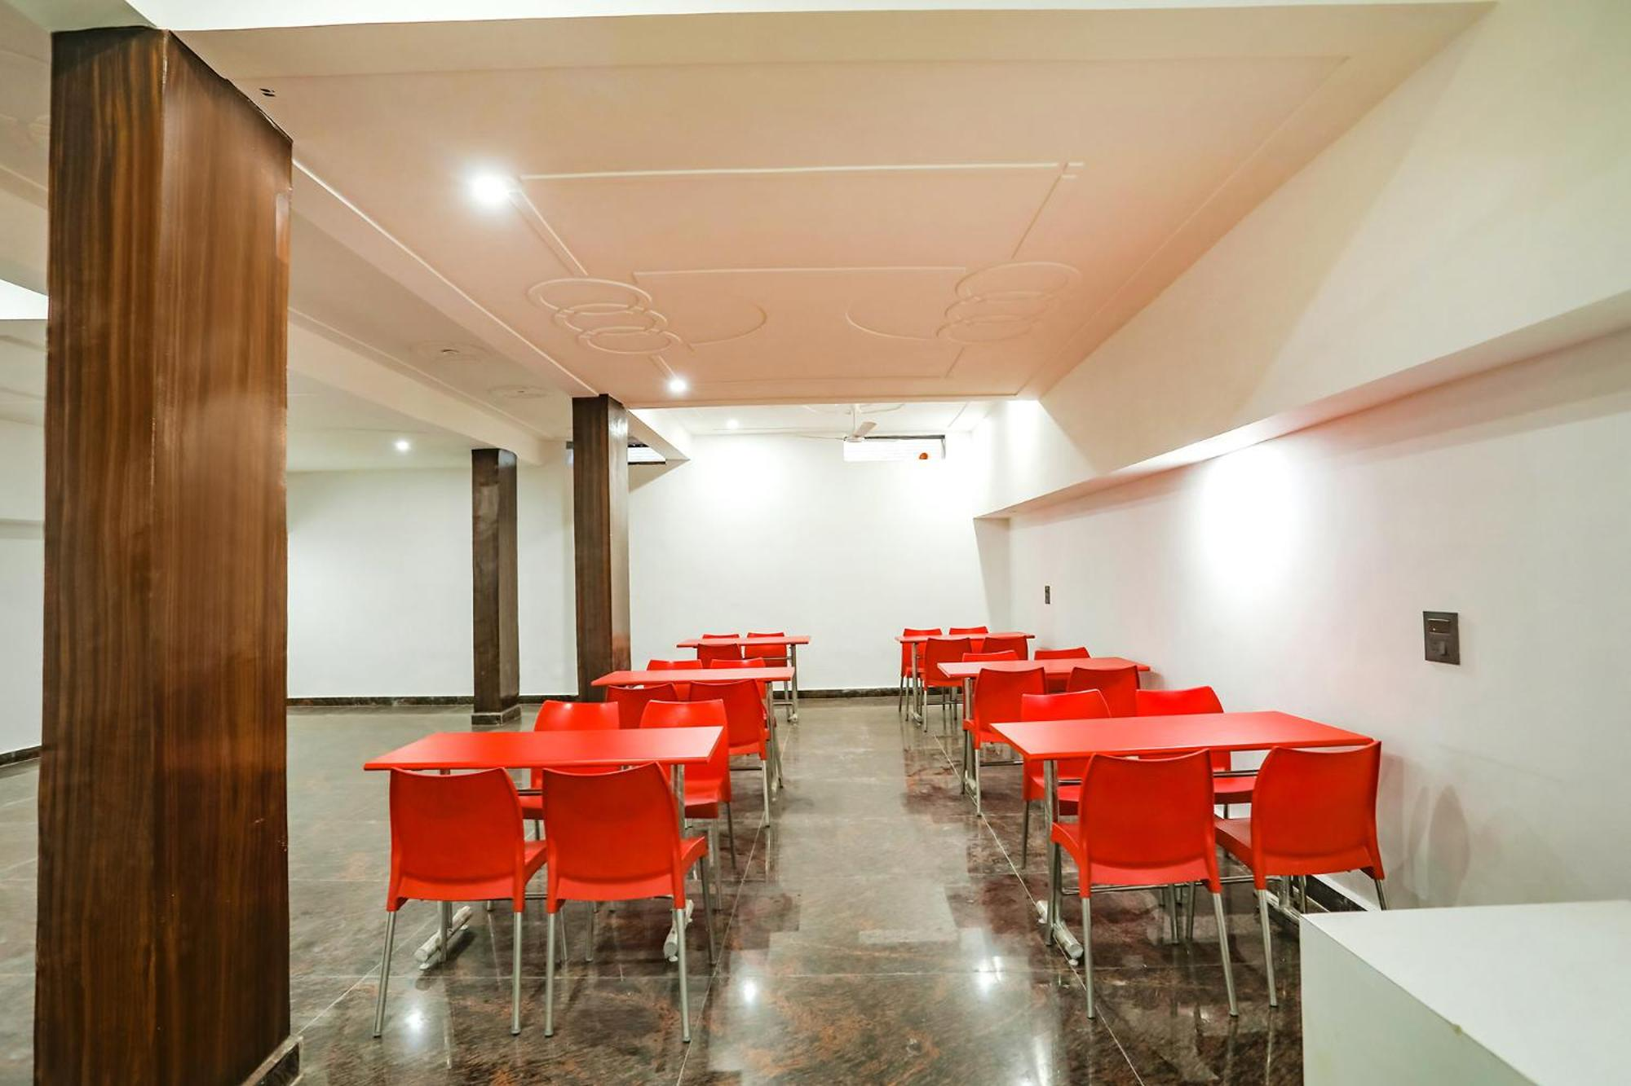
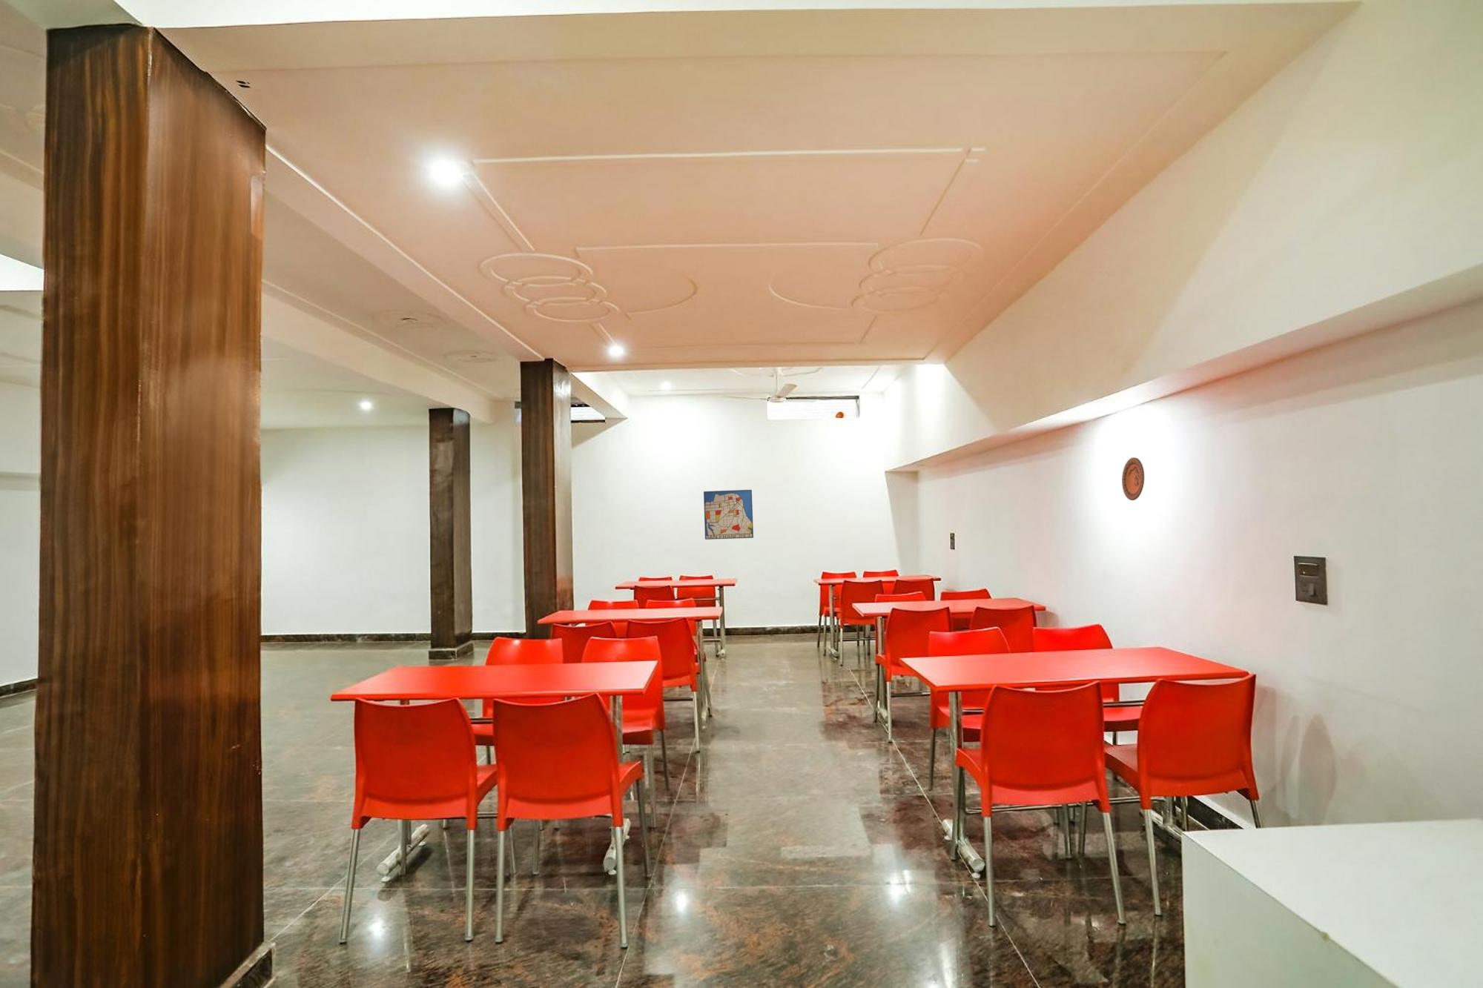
+ decorative plate [1121,457,1145,501]
+ wall art [703,490,754,540]
